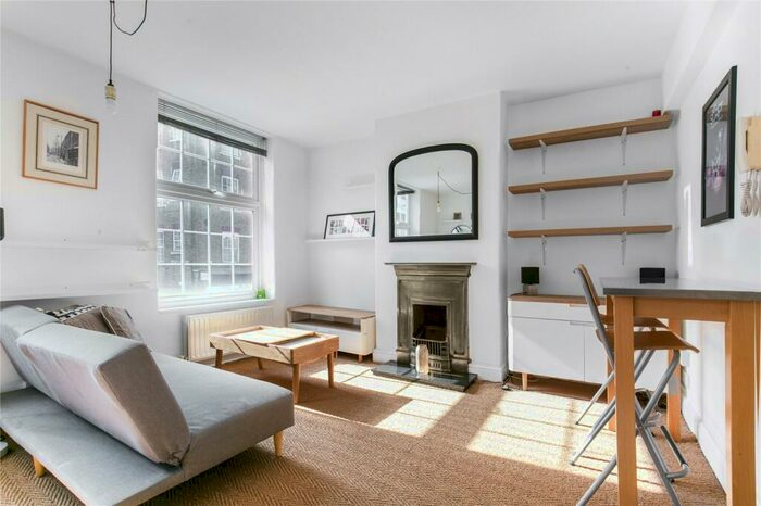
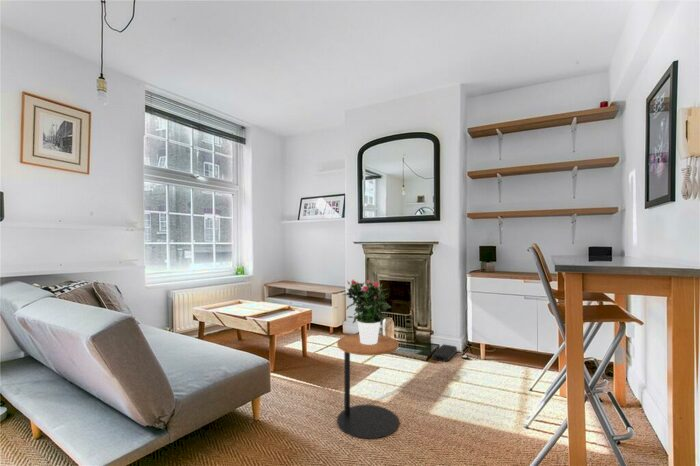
+ potted flower [343,279,392,345]
+ side table [336,333,399,440]
+ power bank [431,343,458,363]
